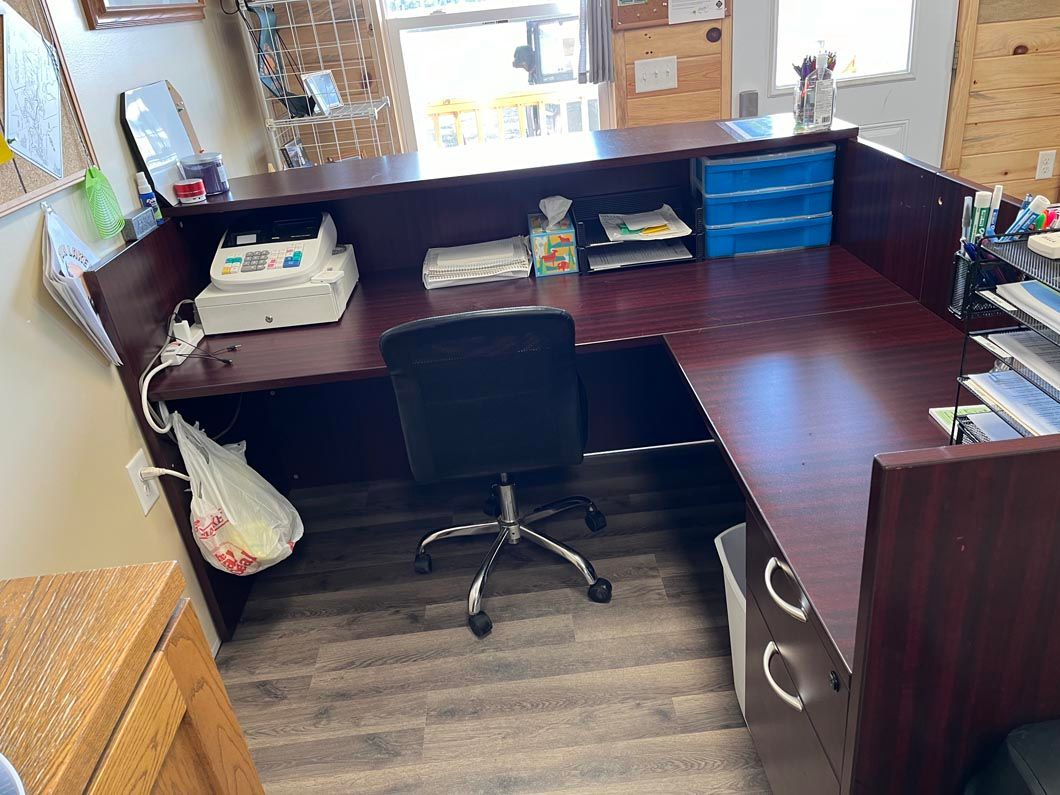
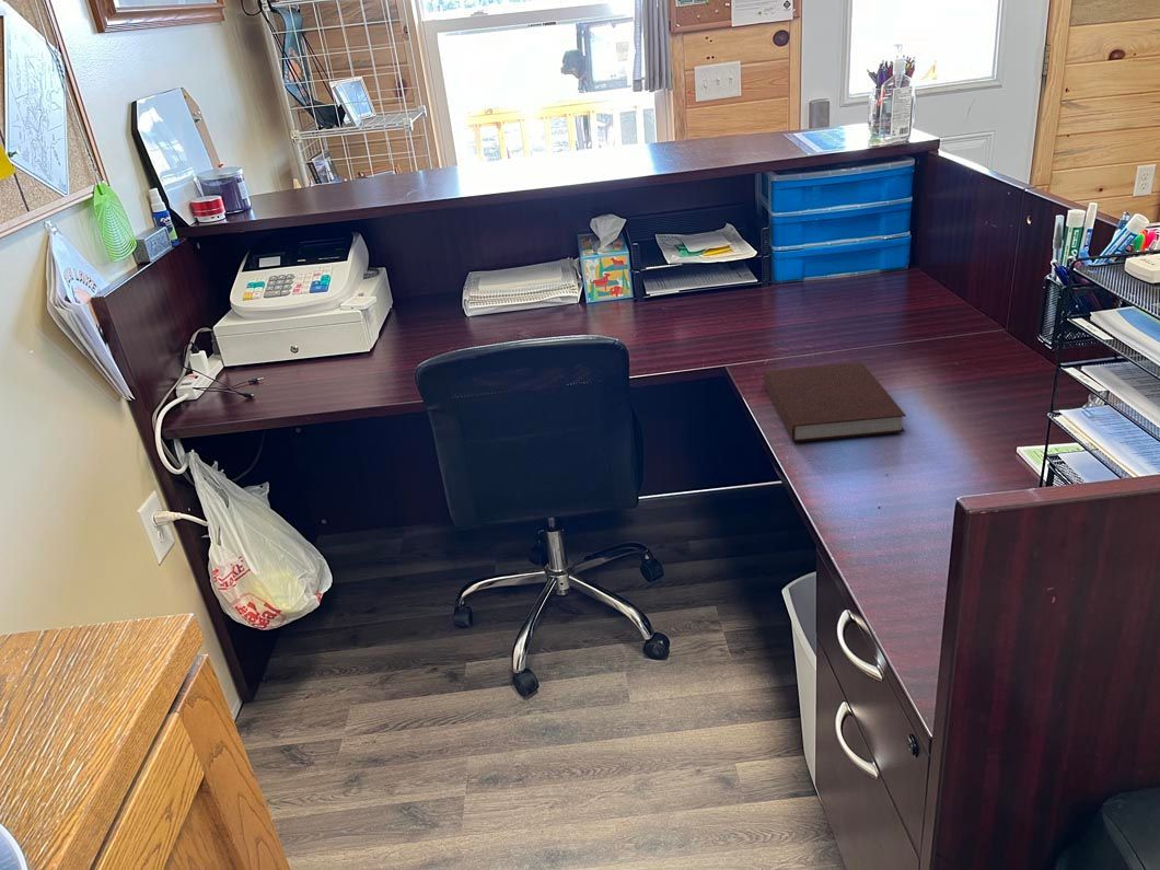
+ notebook [763,361,907,443]
